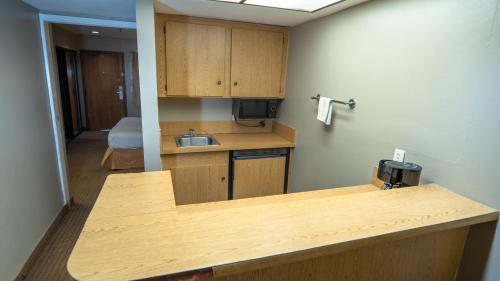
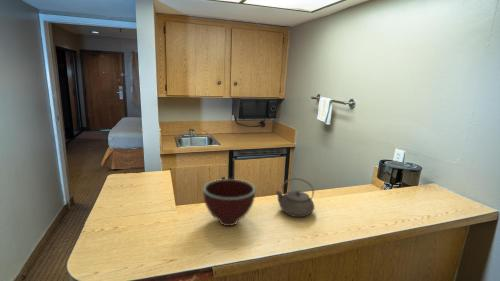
+ bowl [202,178,256,227]
+ teapot [275,177,316,218]
